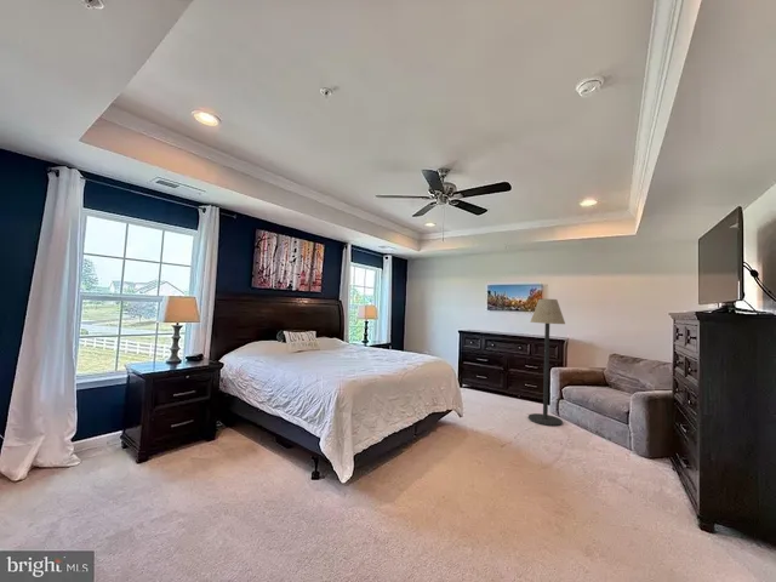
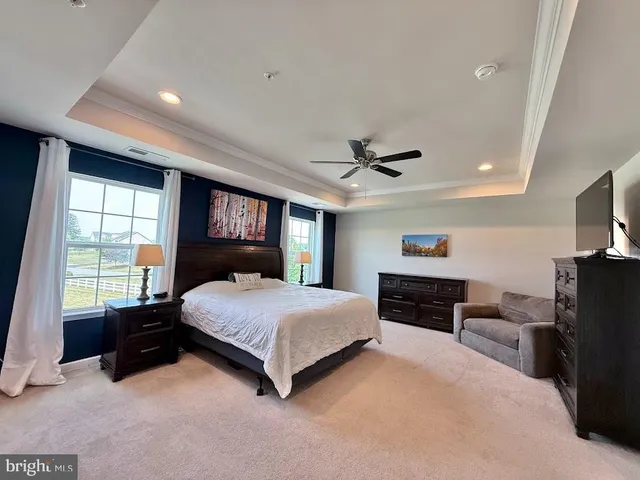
- floor lamp [527,298,566,427]
